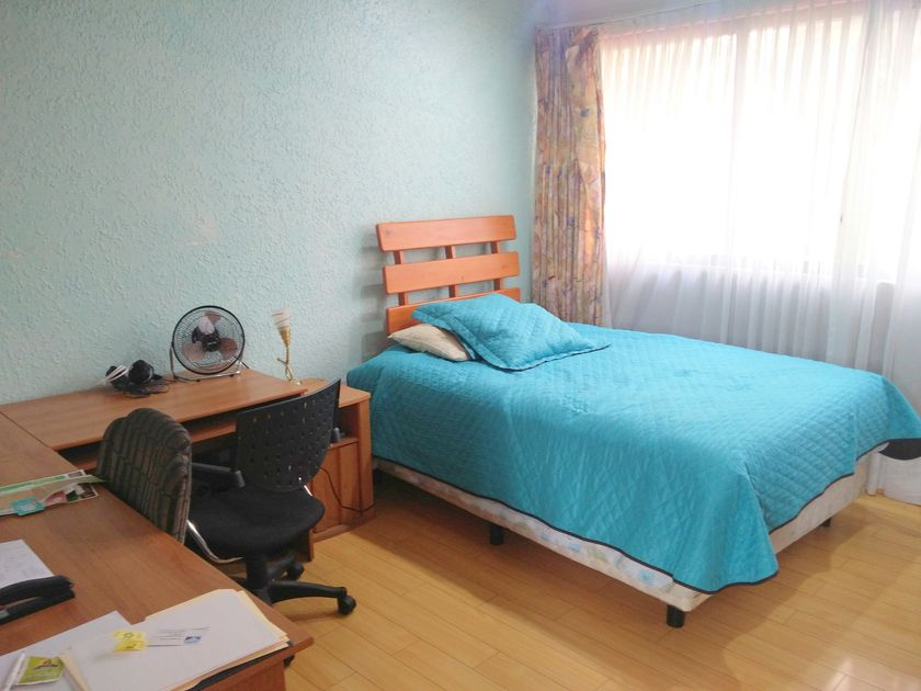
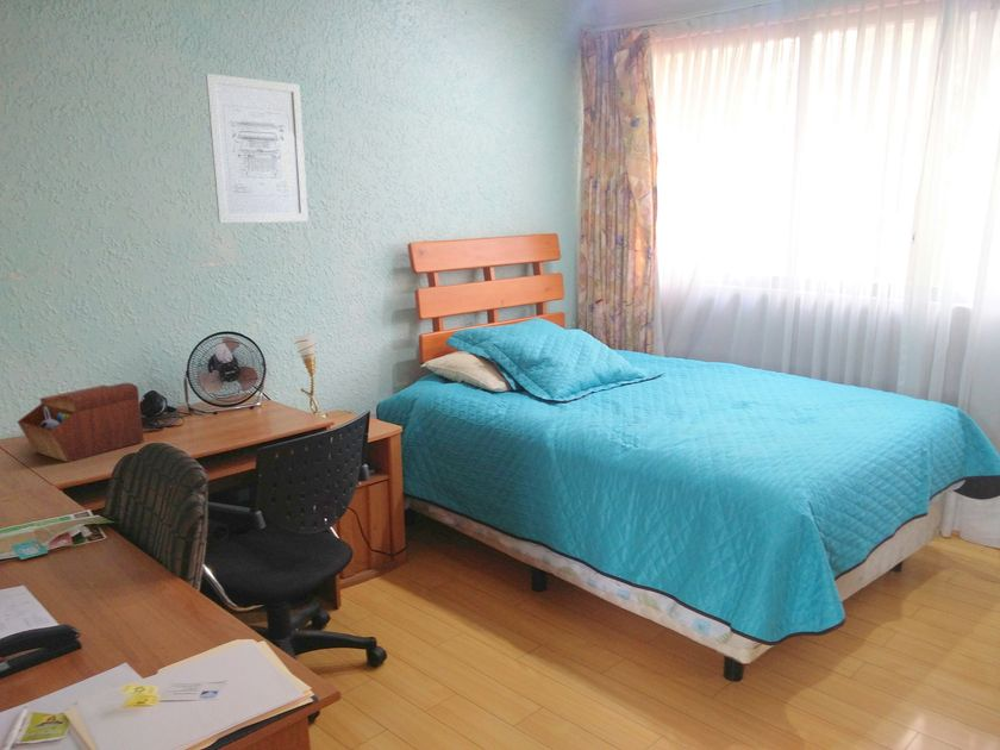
+ wall art [205,73,310,224]
+ sewing box [15,382,145,463]
